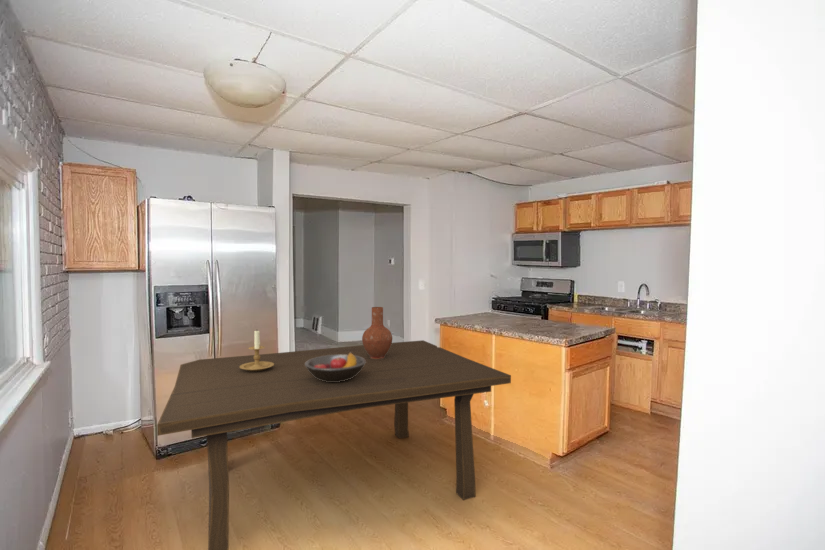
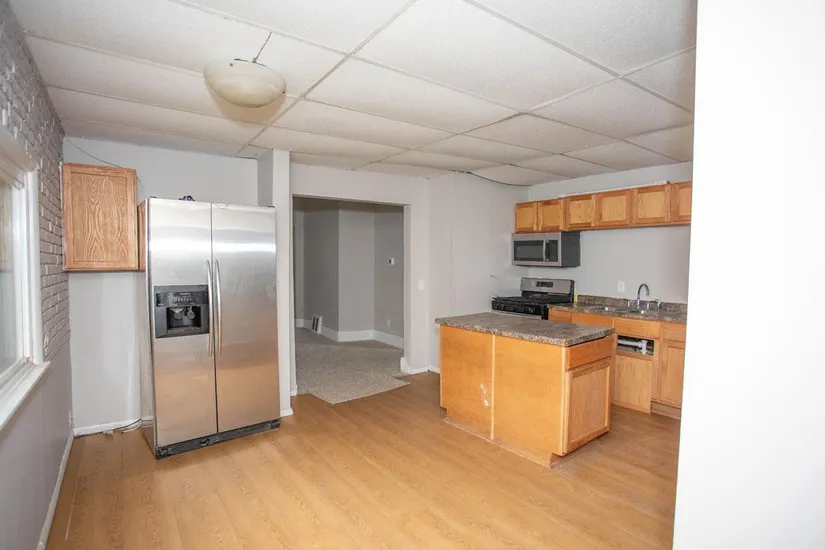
- candle holder [240,330,274,371]
- fruit bowl [305,352,366,382]
- dining table [156,339,512,550]
- vase [361,306,393,359]
